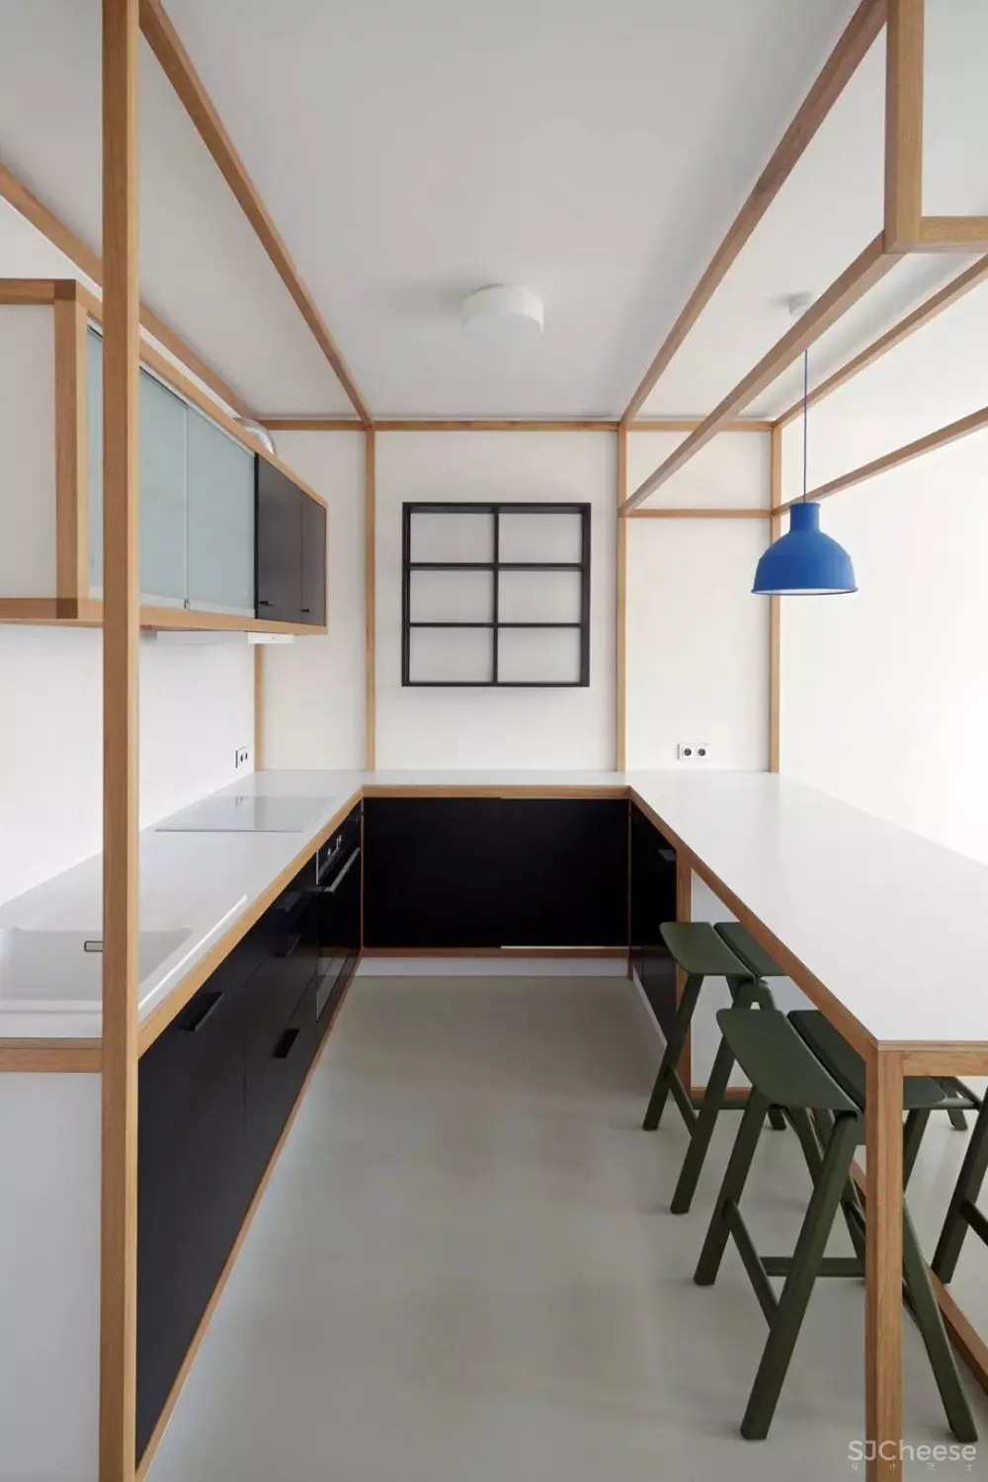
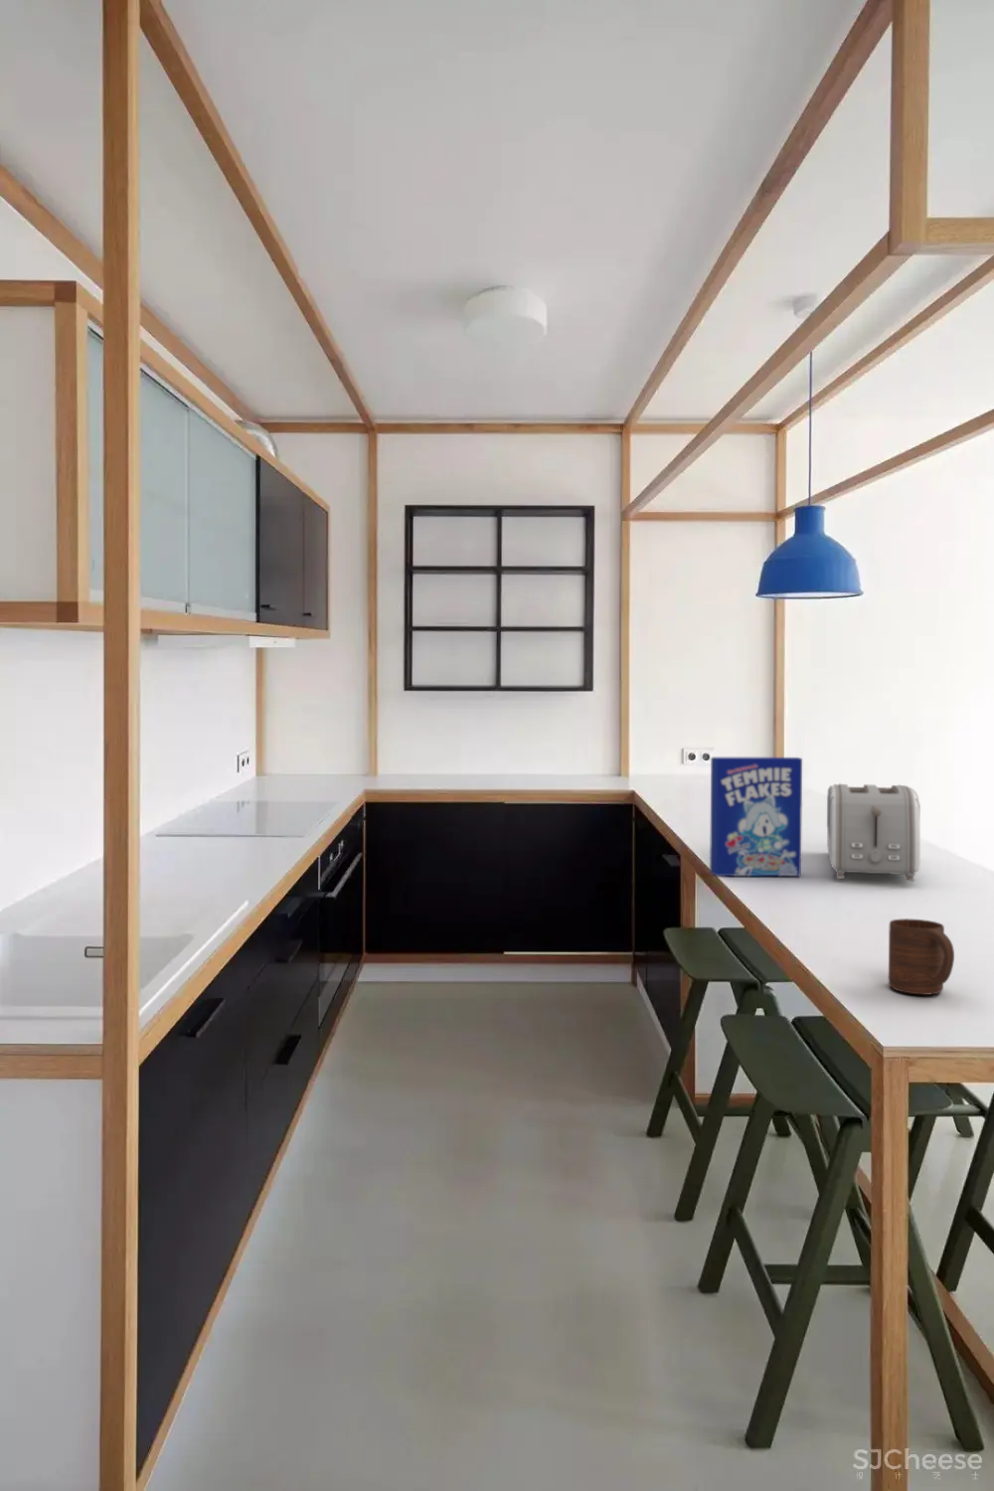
+ cup [888,917,955,996]
+ cereal box [709,757,803,876]
+ toaster [826,782,922,883]
